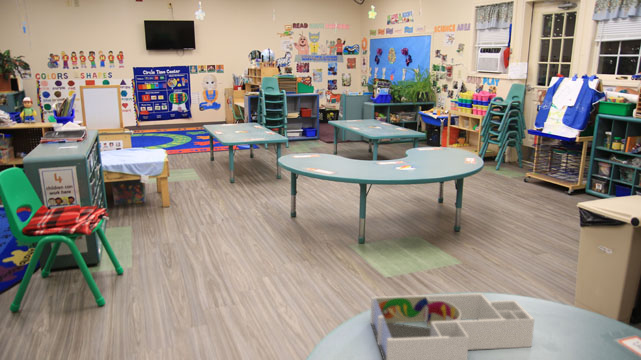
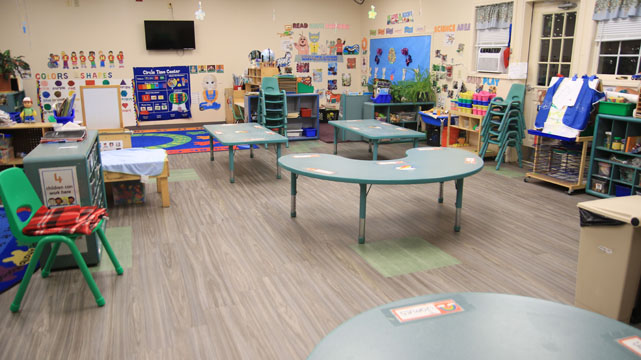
- desk organizer [370,292,535,360]
